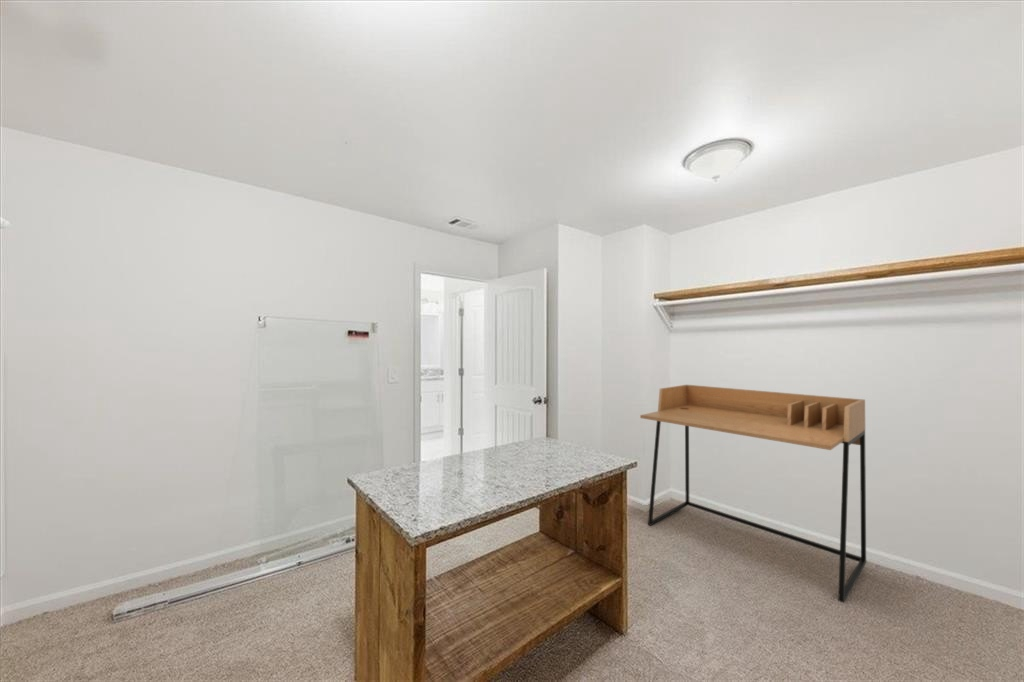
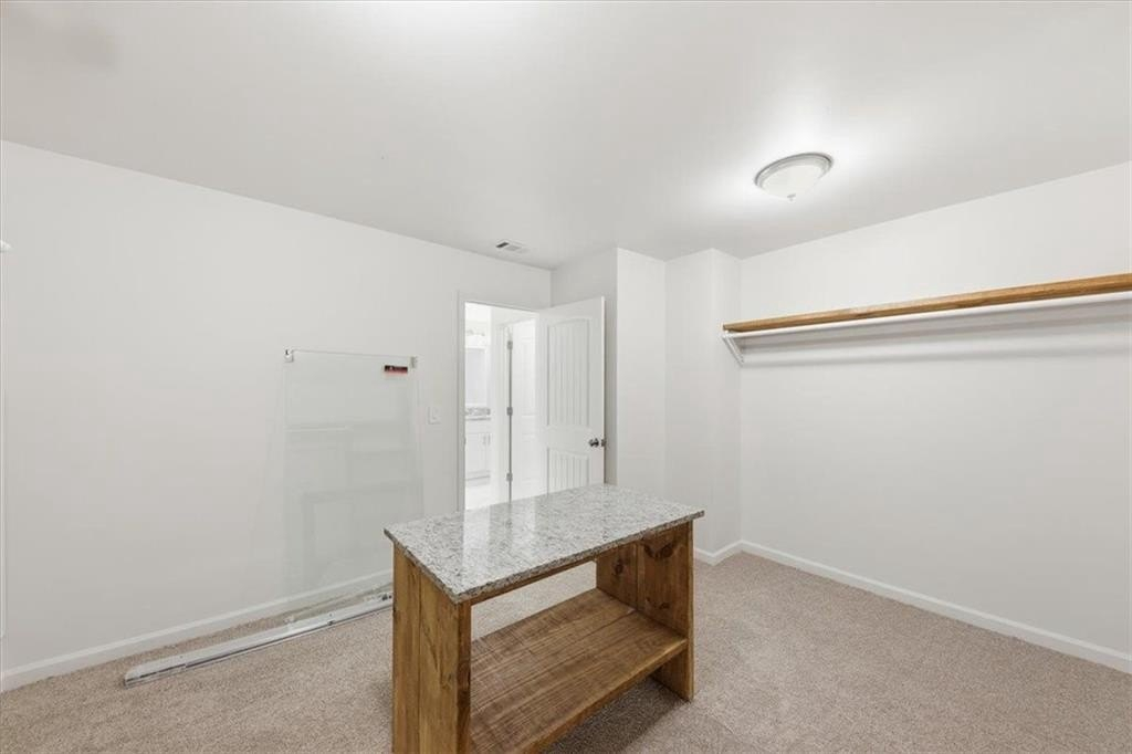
- desk [639,384,867,603]
